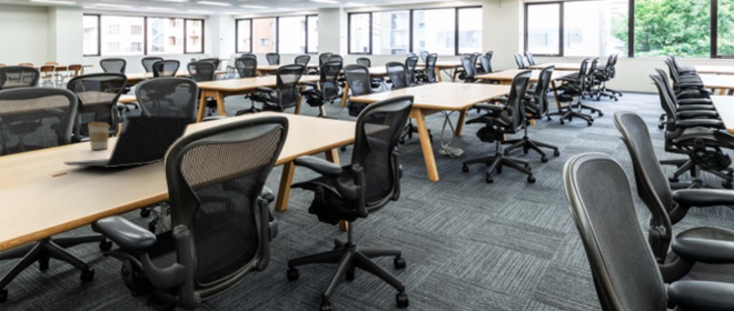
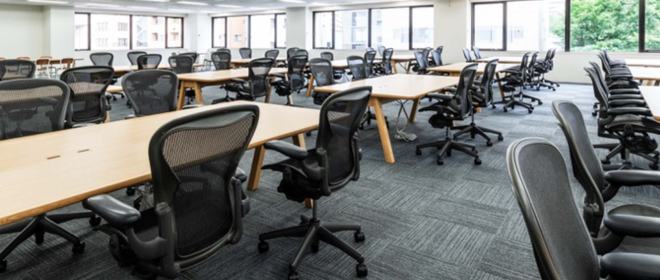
- coffee cup [87,121,111,150]
- laptop computer [62,114,192,169]
